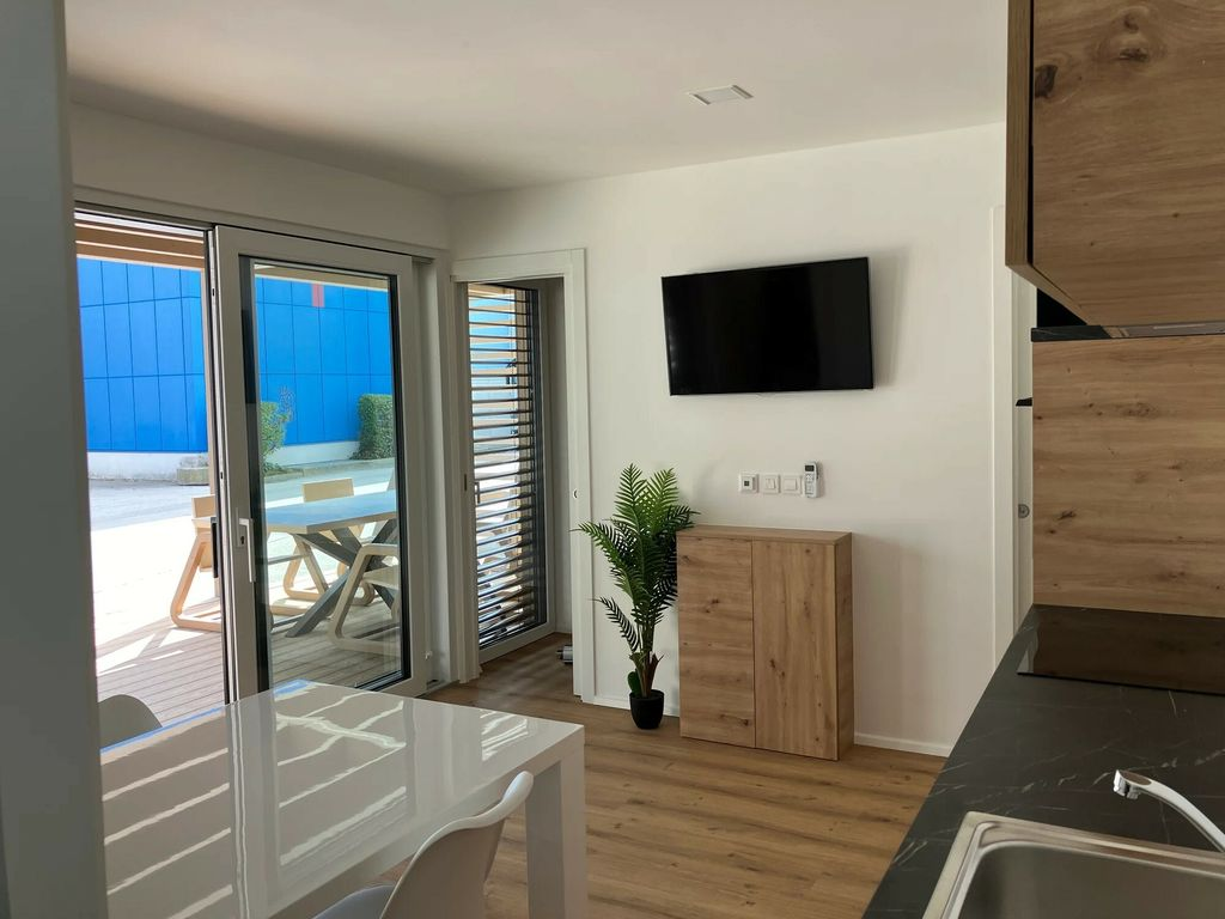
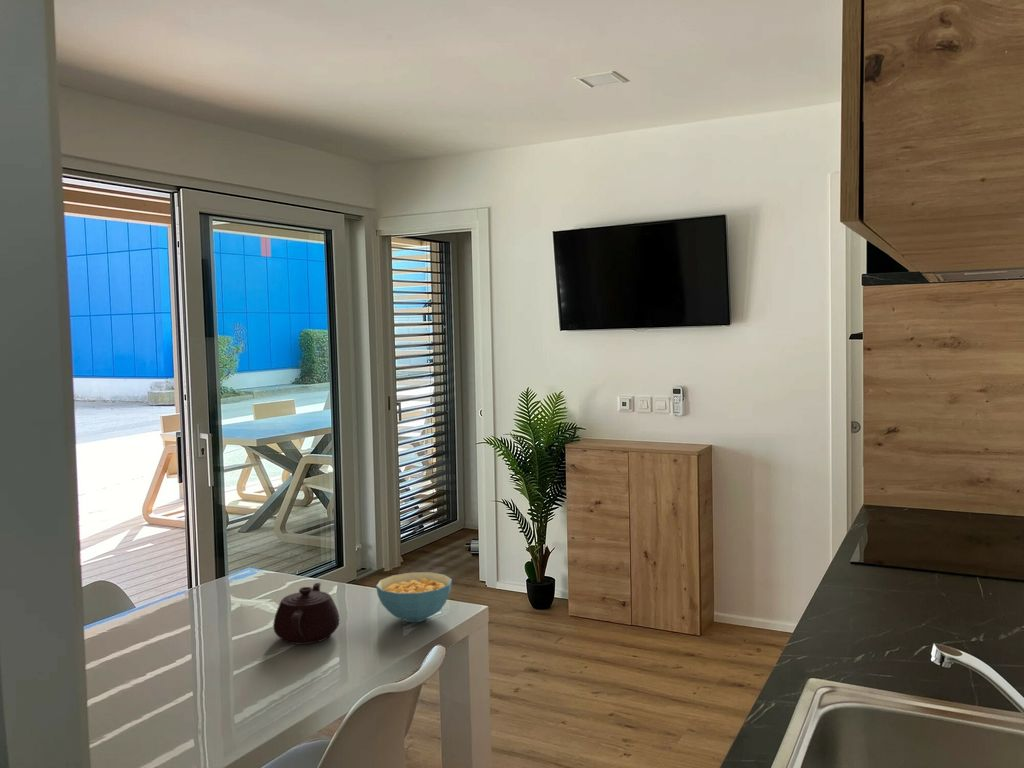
+ cereal bowl [375,571,453,623]
+ teapot [272,582,341,645]
